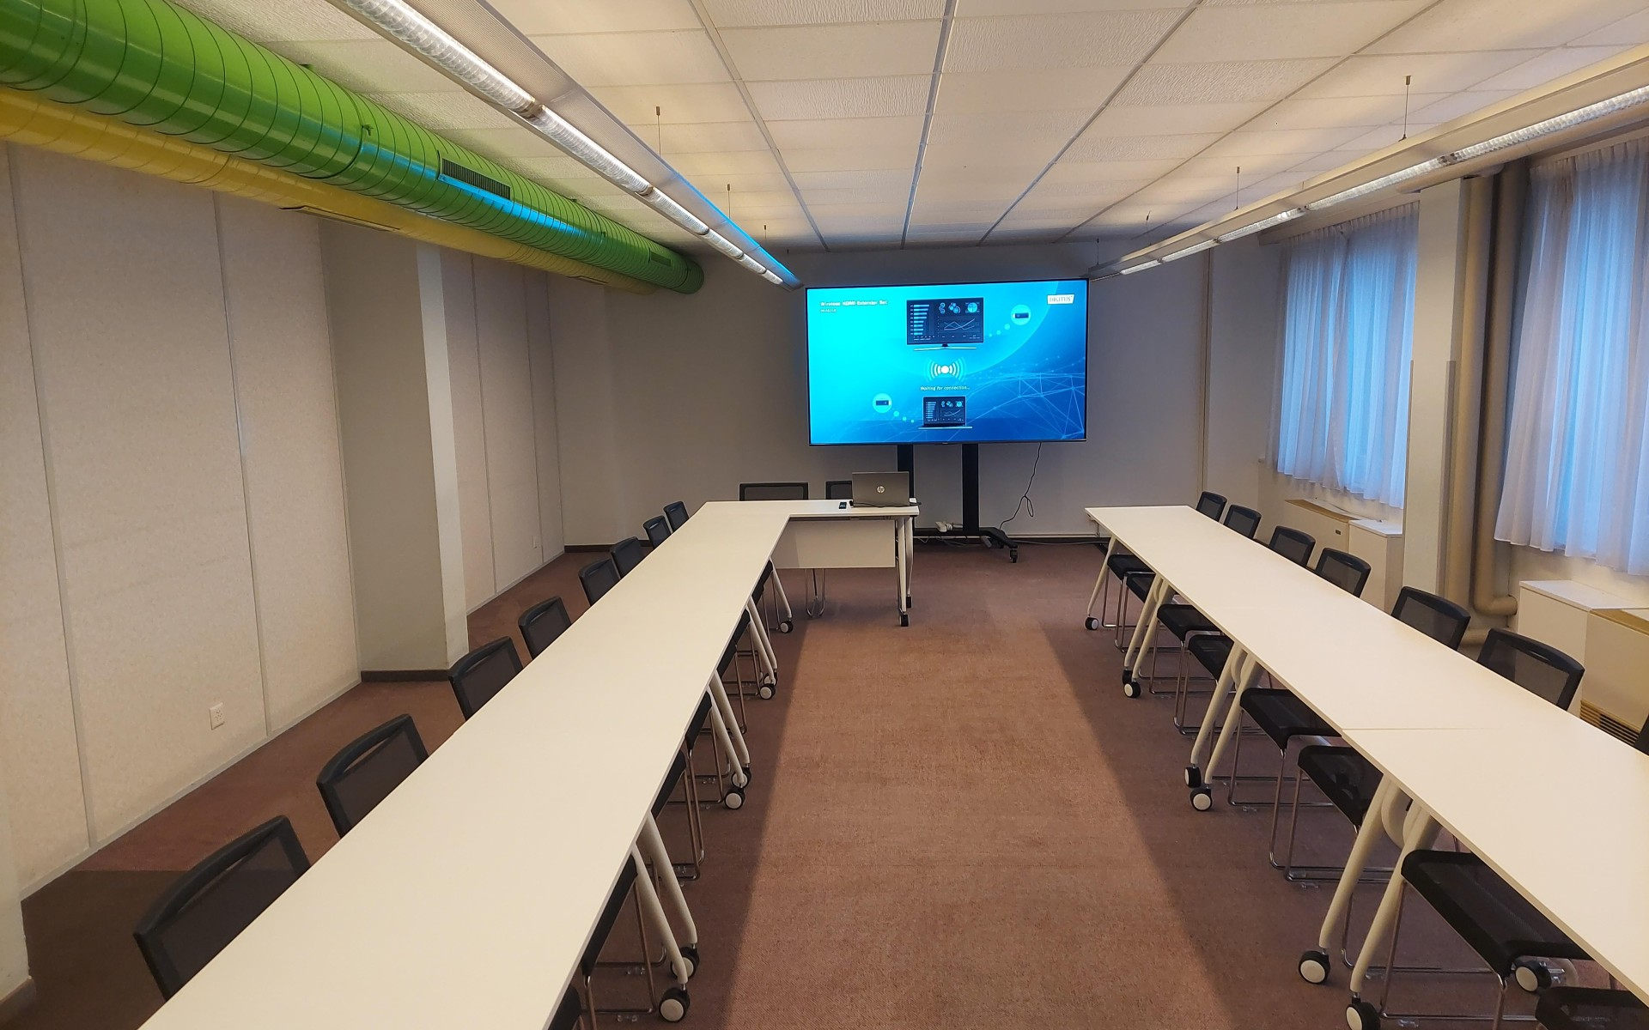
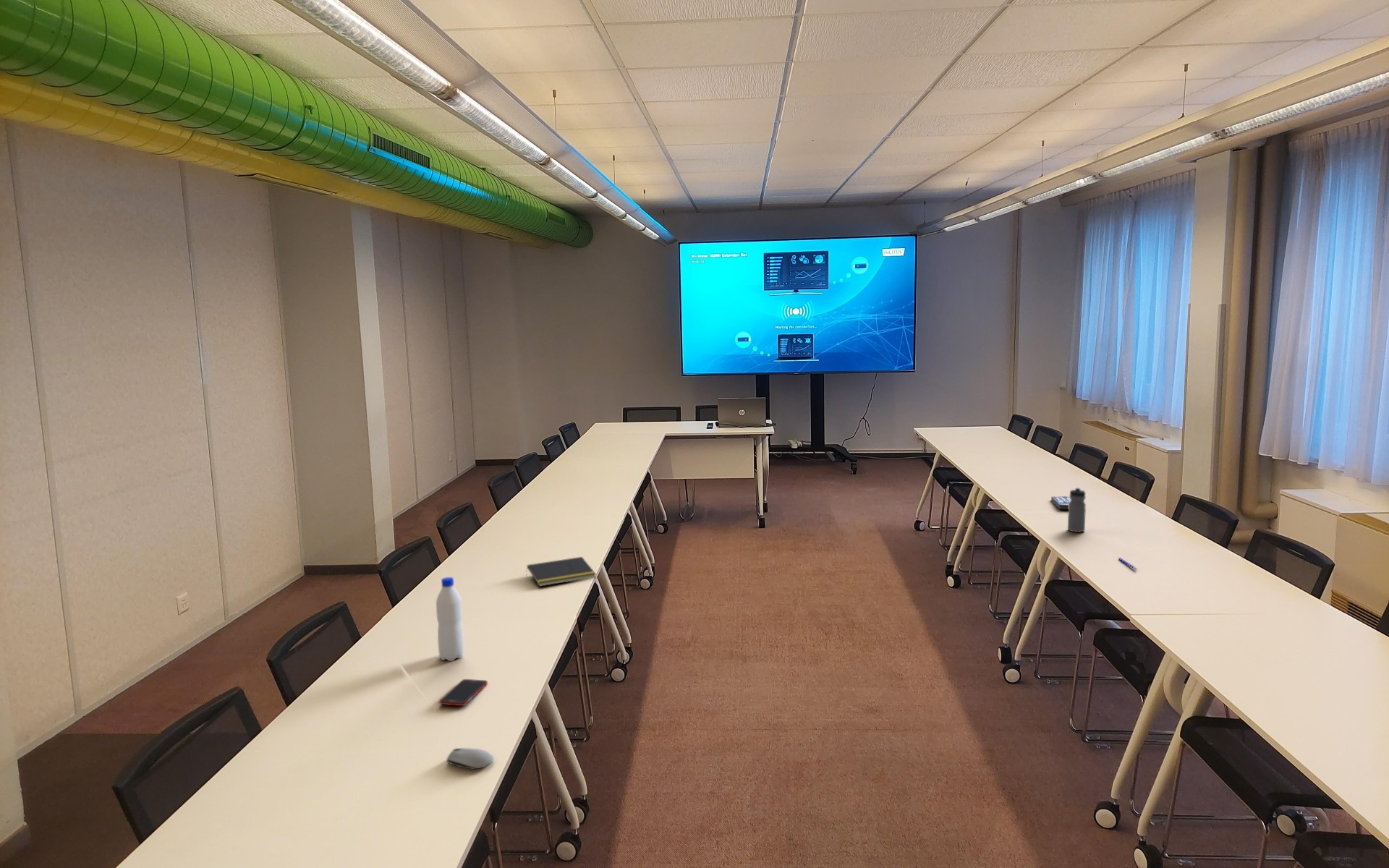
+ computer mouse [446,747,494,770]
+ pen [1118,557,1137,571]
+ remote control [1050,495,1071,510]
+ cell phone [438,678,488,707]
+ notepad [525,556,597,587]
+ water bottle [436,576,464,662]
+ water bottle [1067,487,1087,533]
